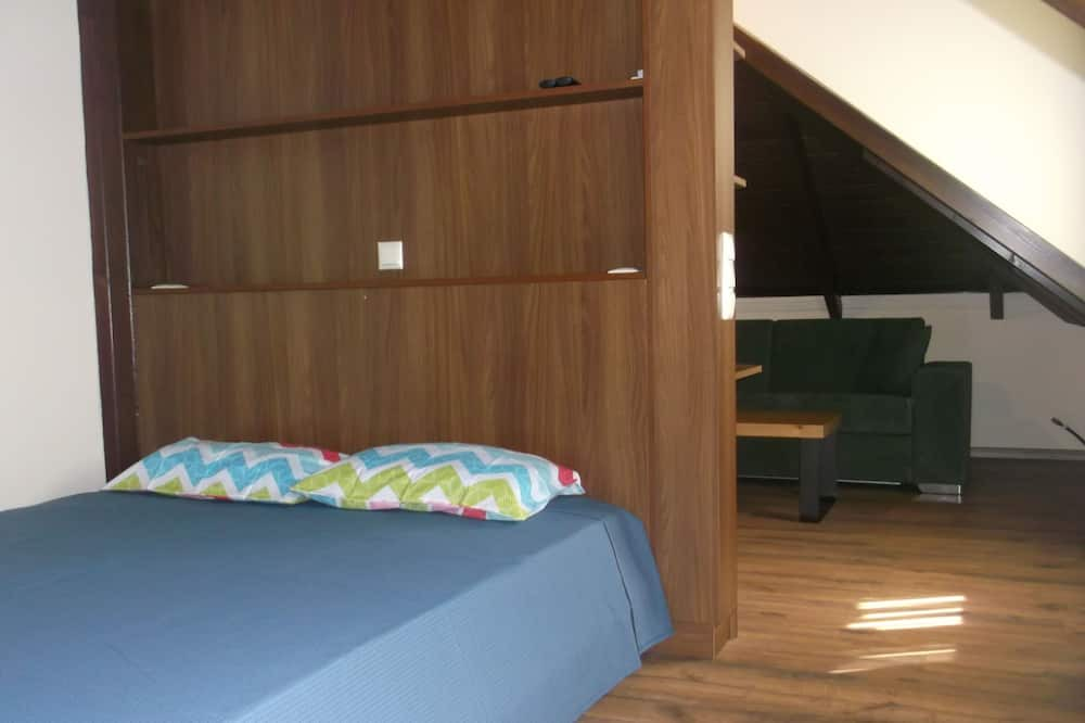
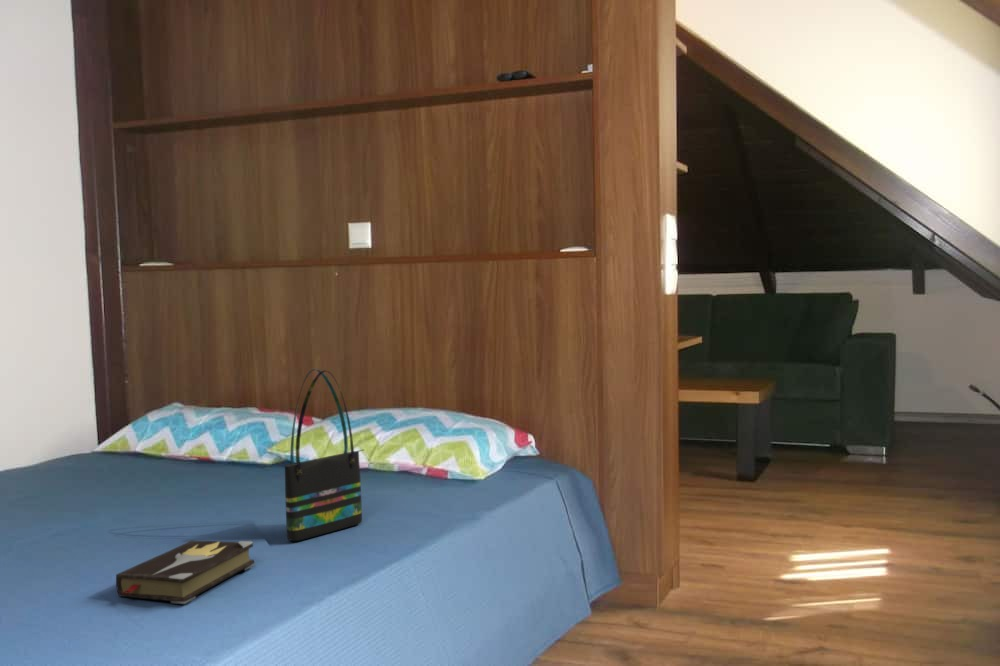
+ hardback book [115,540,256,605]
+ tote bag [277,368,365,542]
